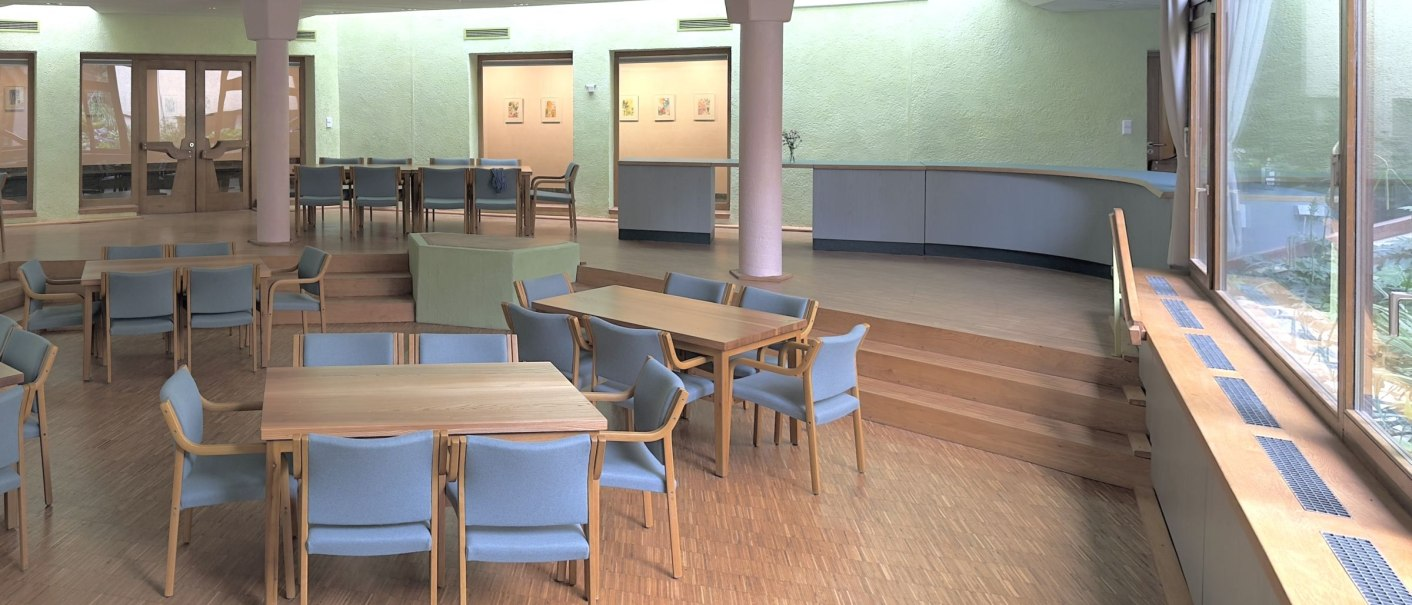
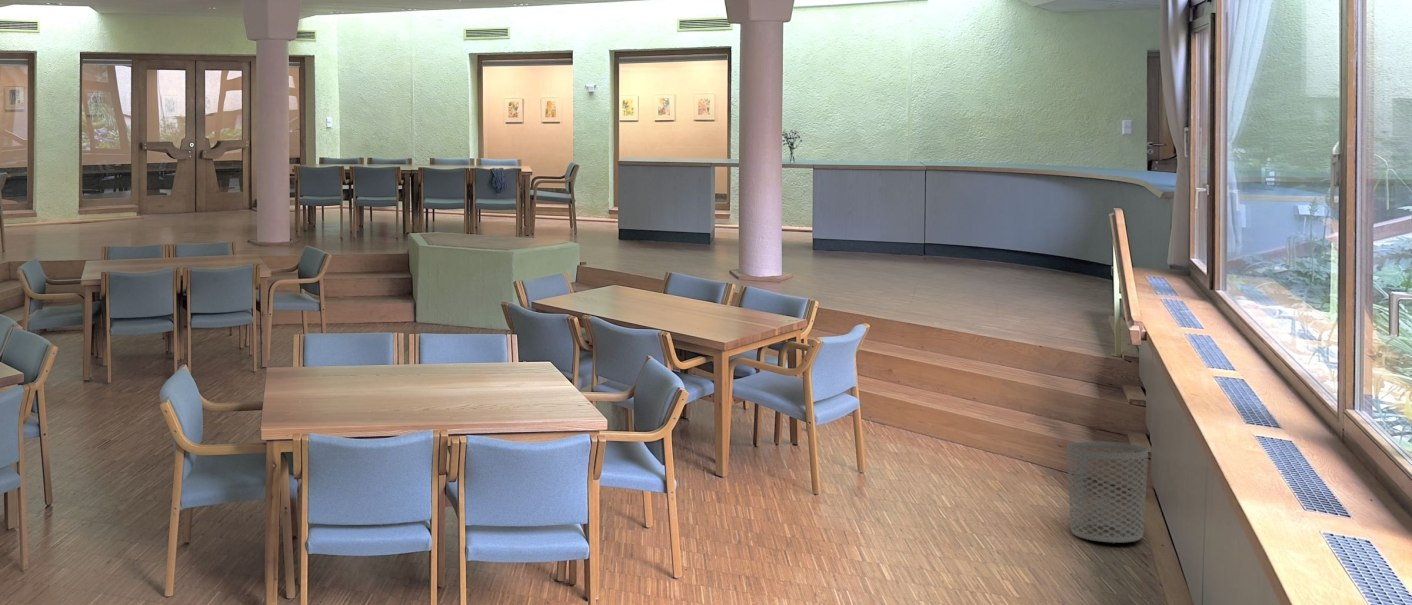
+ waste bin [1066,441,1149,544]
